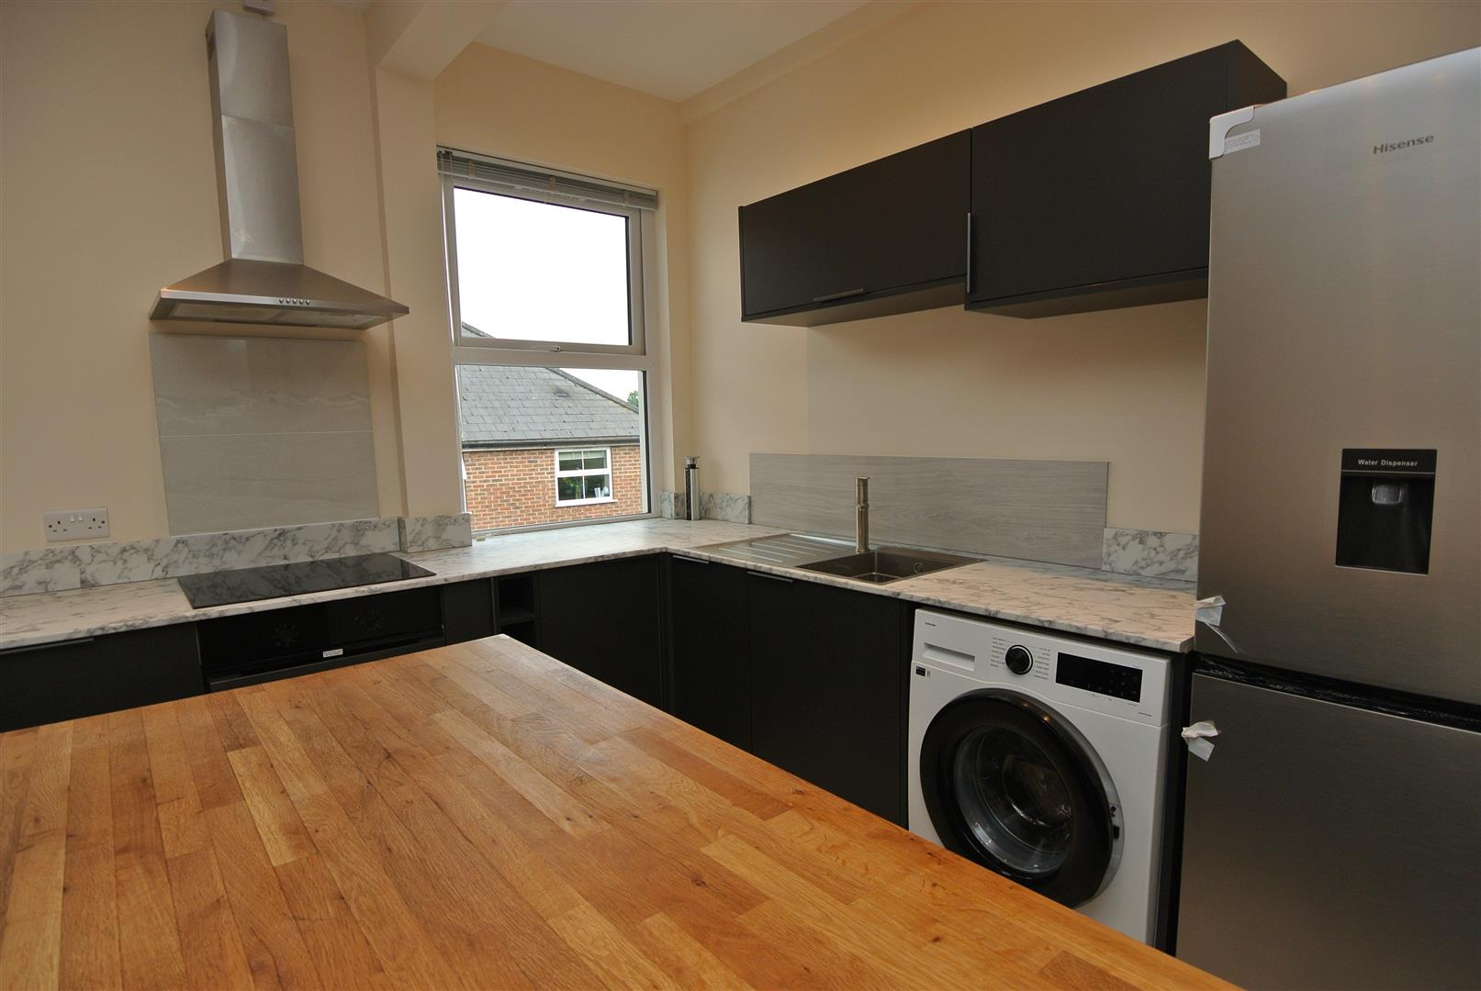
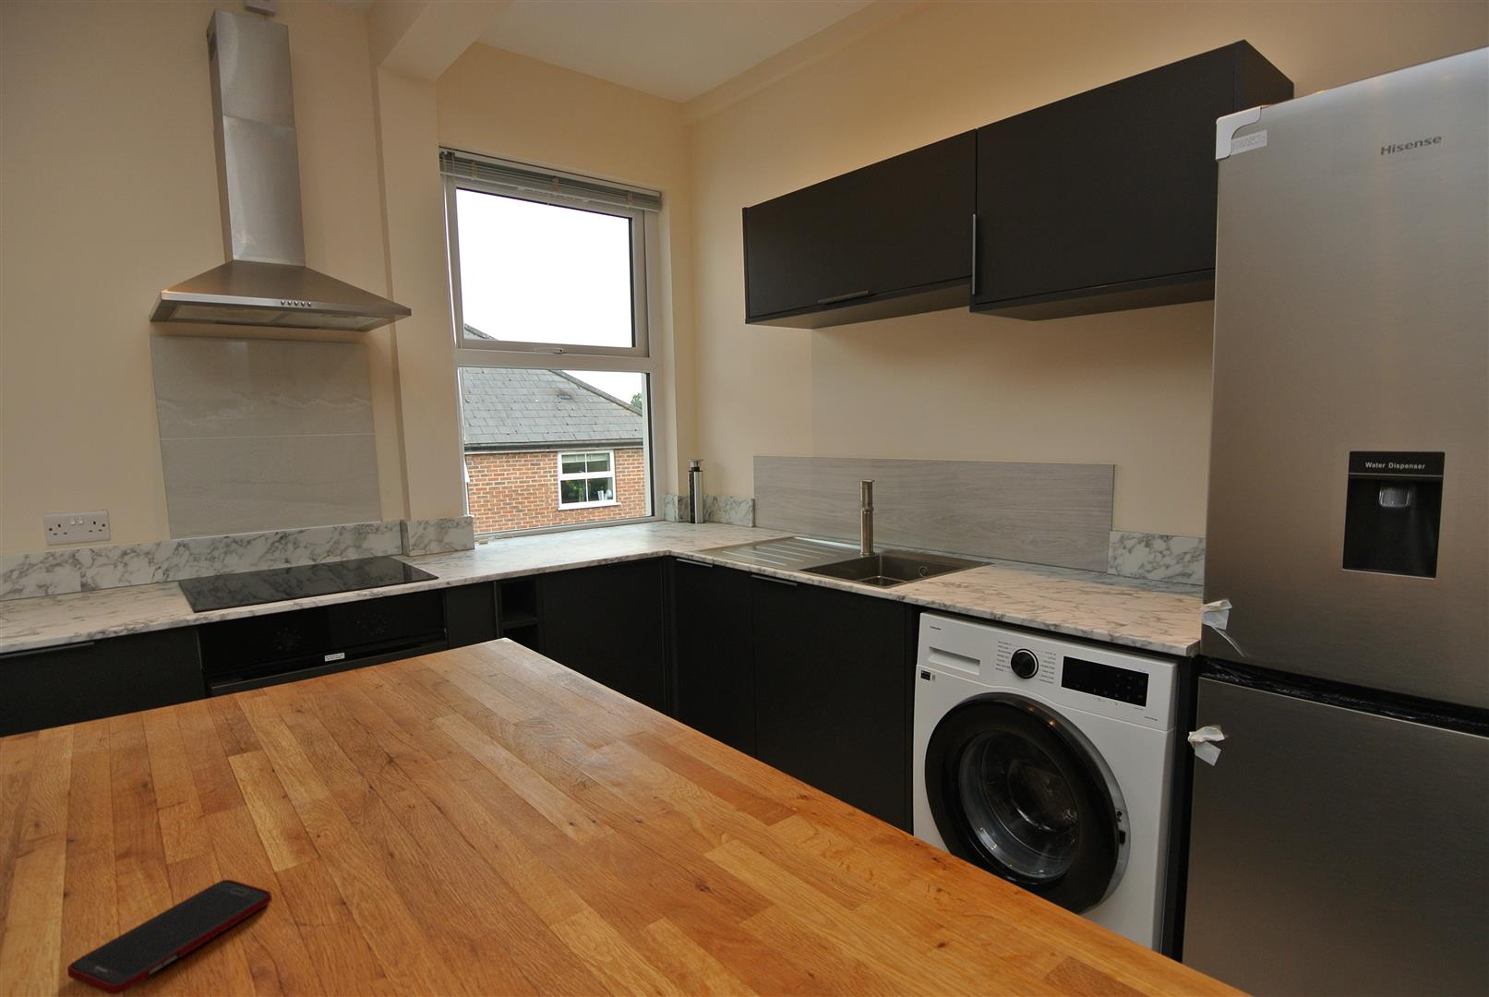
+ cell phone [67,879,273,995]
